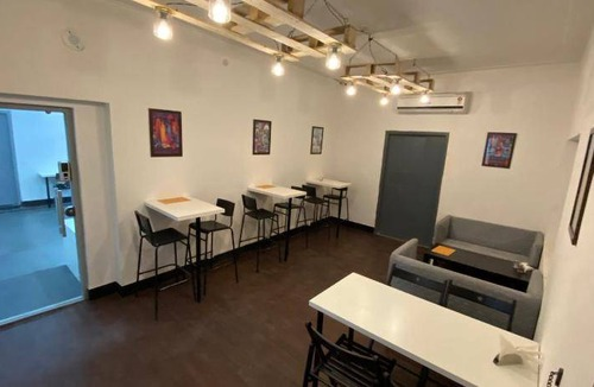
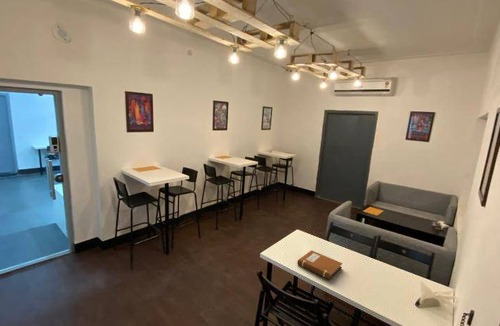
+ notebook [296,249,343,280]
